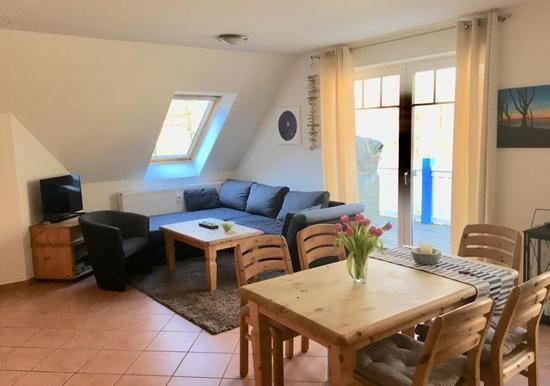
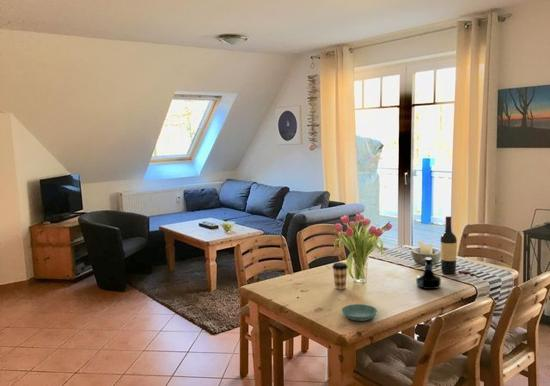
+ wine bottle [440,215,458,275]
+ saucer [341,303,378,322]
+ coffee cup [331,261,349,290]
+ tequila bottle [415,256,442,290]
